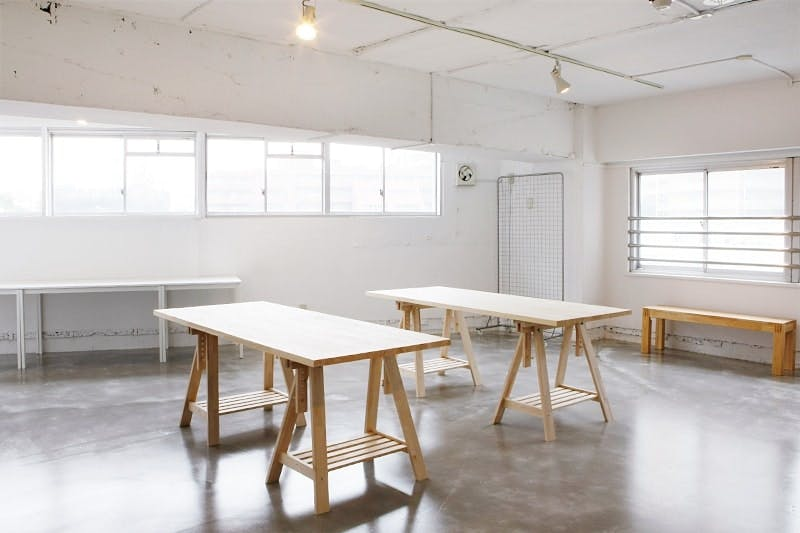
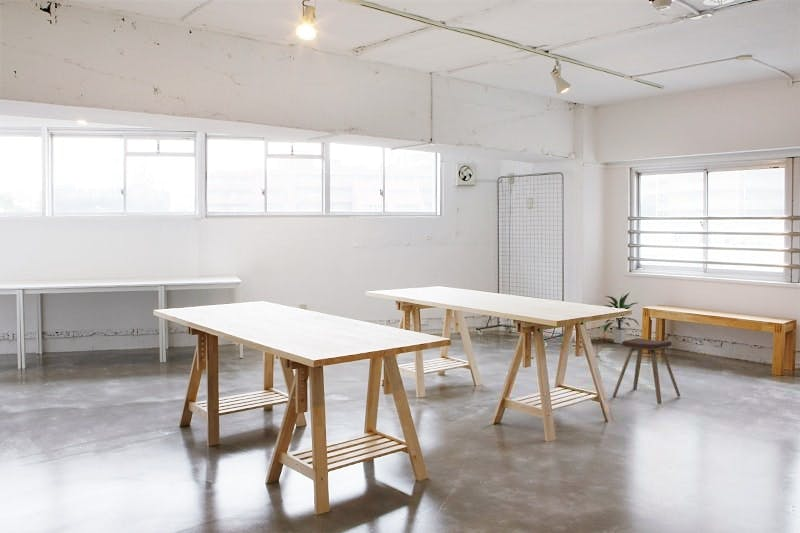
+ music stool [612,337,681,405]
+ indoor plant [603,292,640,345]
